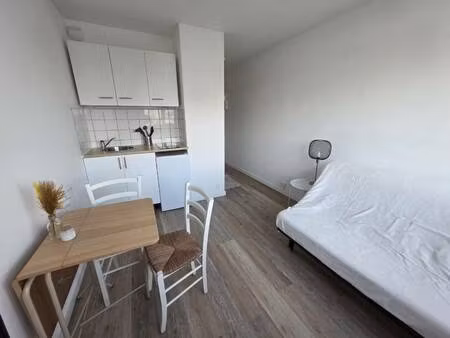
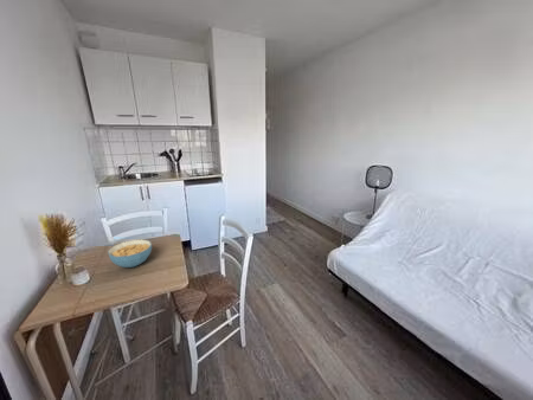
+ cereal bowl [107,239,153,269]
